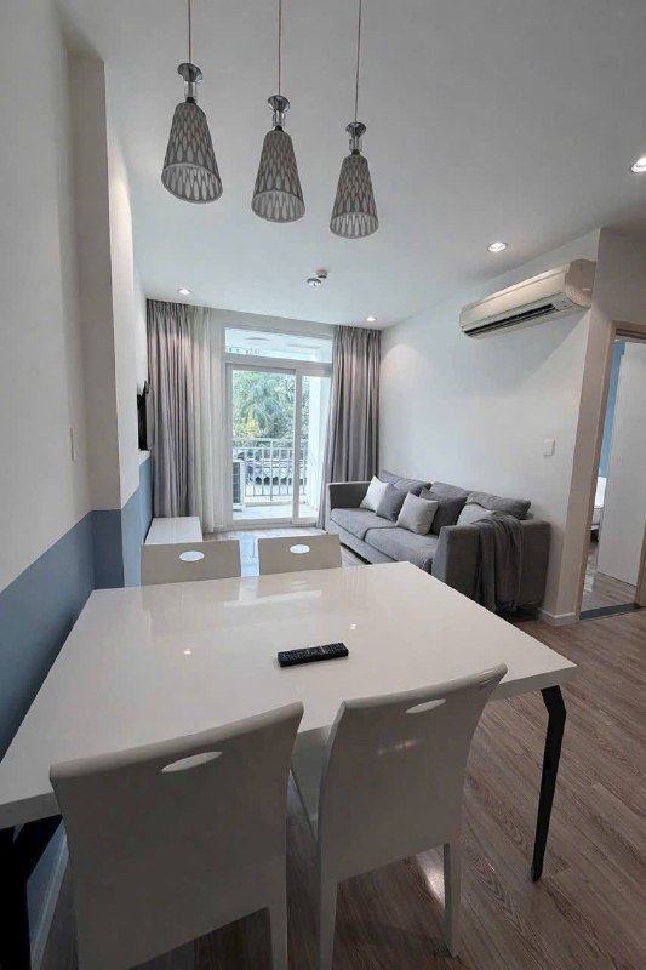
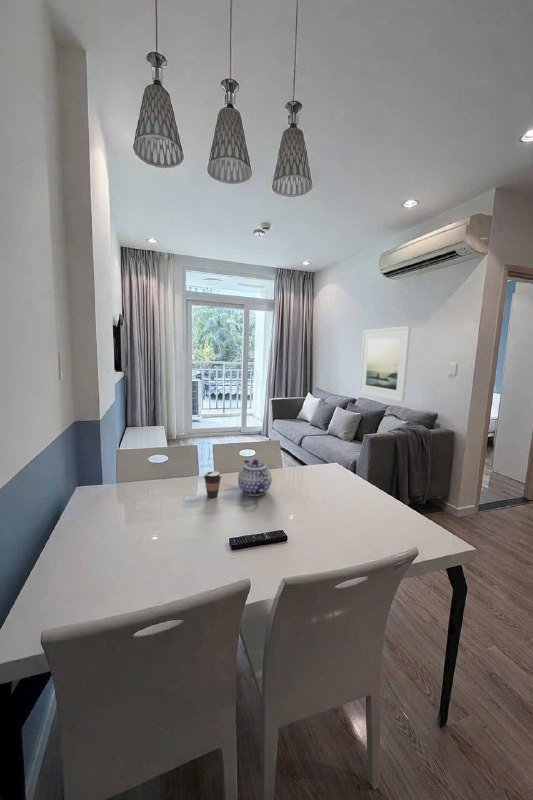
+ teapot [237,458,273,497]
+ coffee cup [203,470,223,499]
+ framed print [358,325,412,403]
